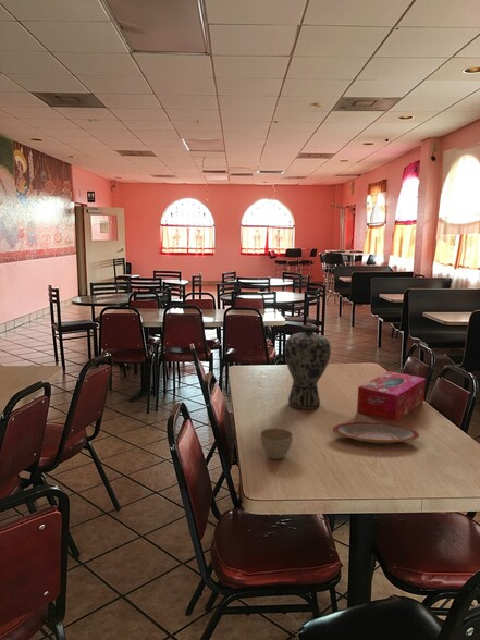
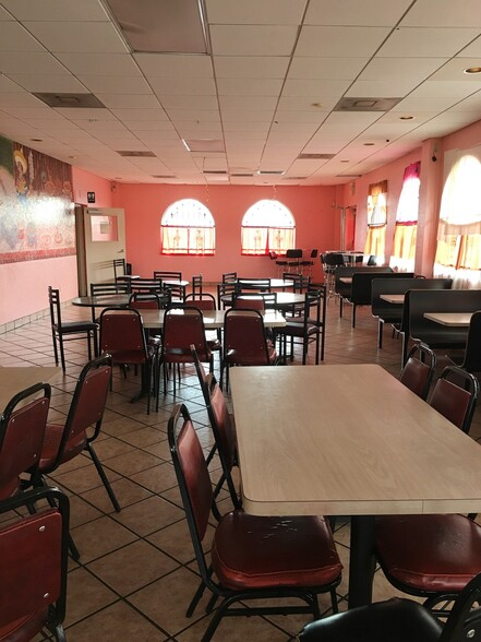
- plate [332,421,420,444]
- tissue box [356,370,427,422]
- vase [283,324,332,410]
- flower pot [259,427,294,460]
